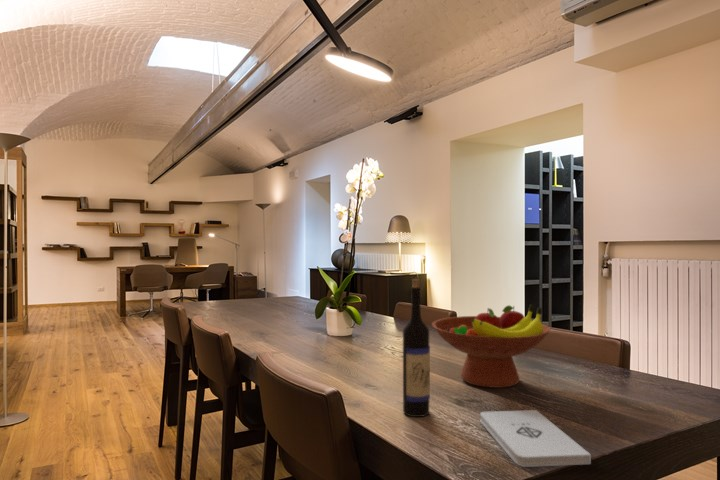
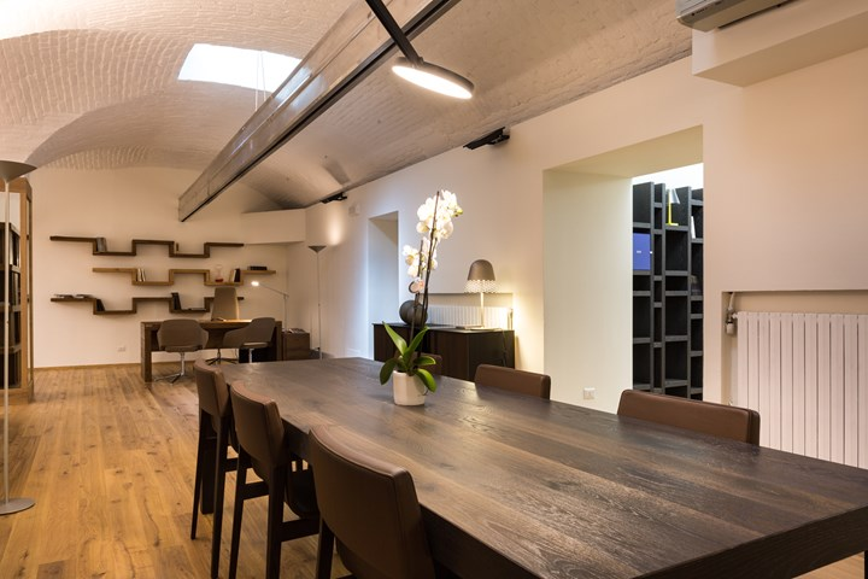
- notepad [479,409,592,468]
- wine bottle [402,278,431,418]
- fruit bowl [431,303,552,389]
